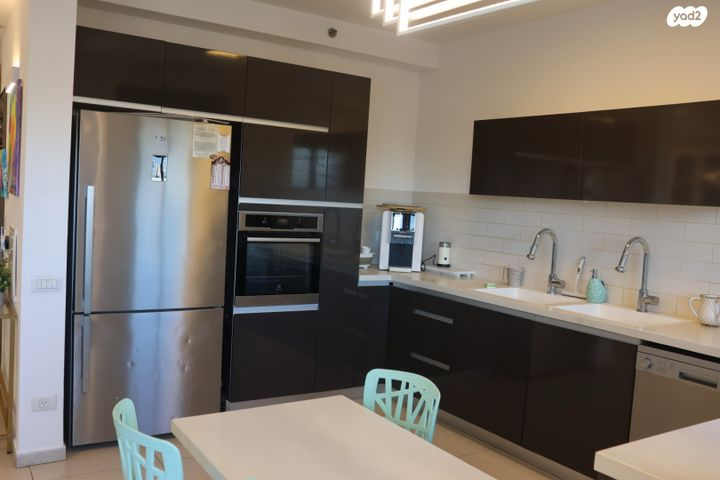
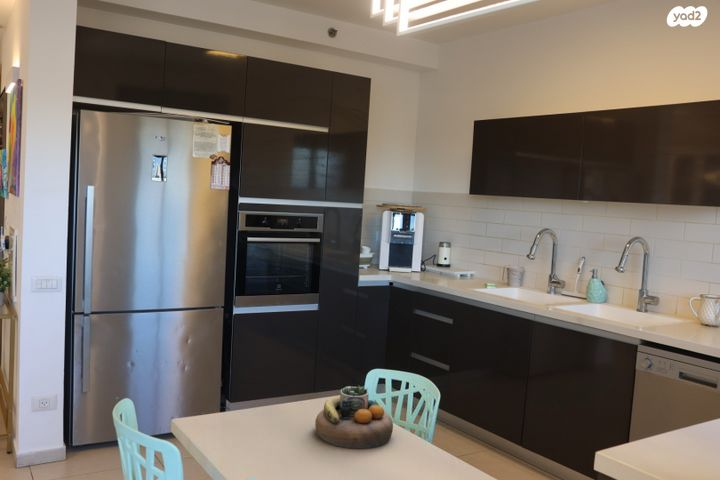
+ decorative bowl [314,384,394,450]
